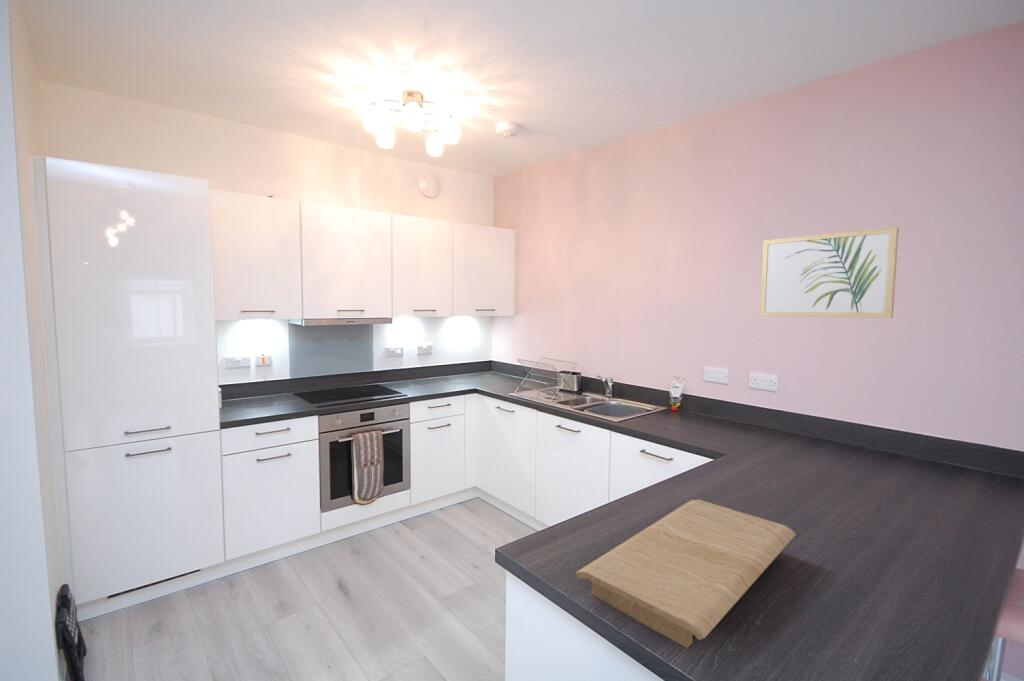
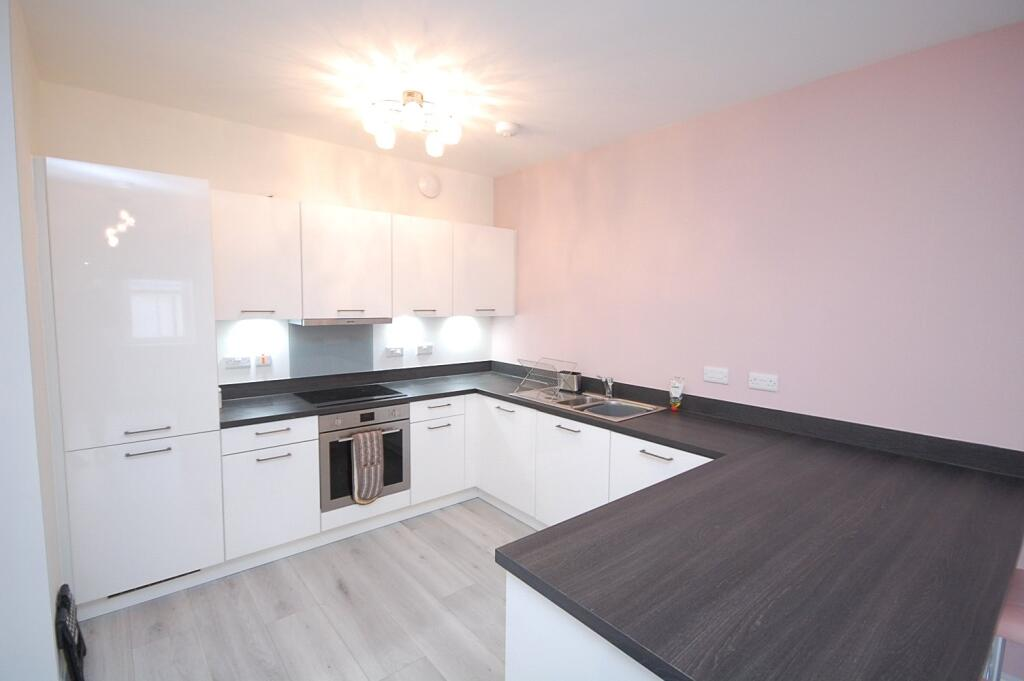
- cutting board [574,499,797,649]
- wall art [759,226,900,319]
